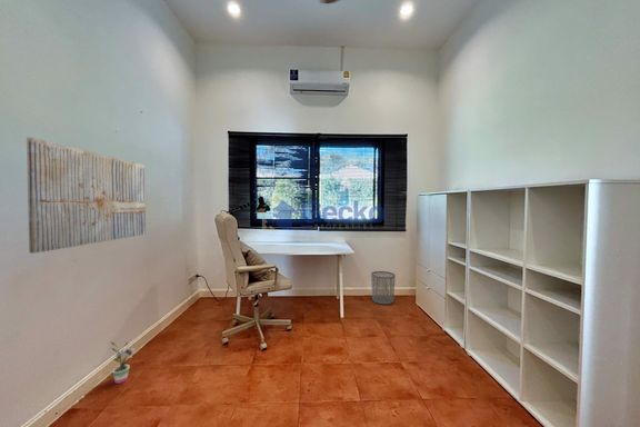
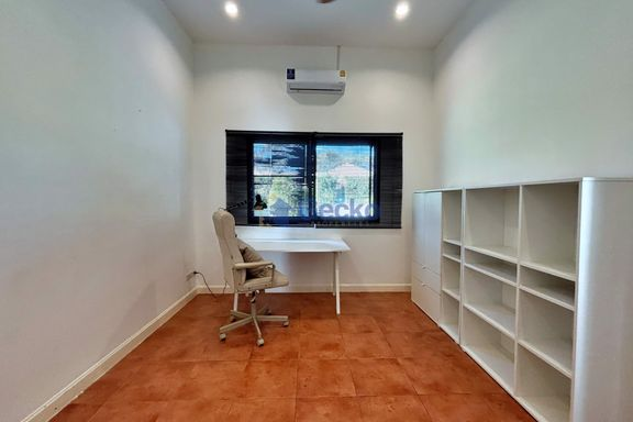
- waste bin [370,270,397,306]
- wall art [26,137,147,255]
- potted plant [110,340,136,385]
